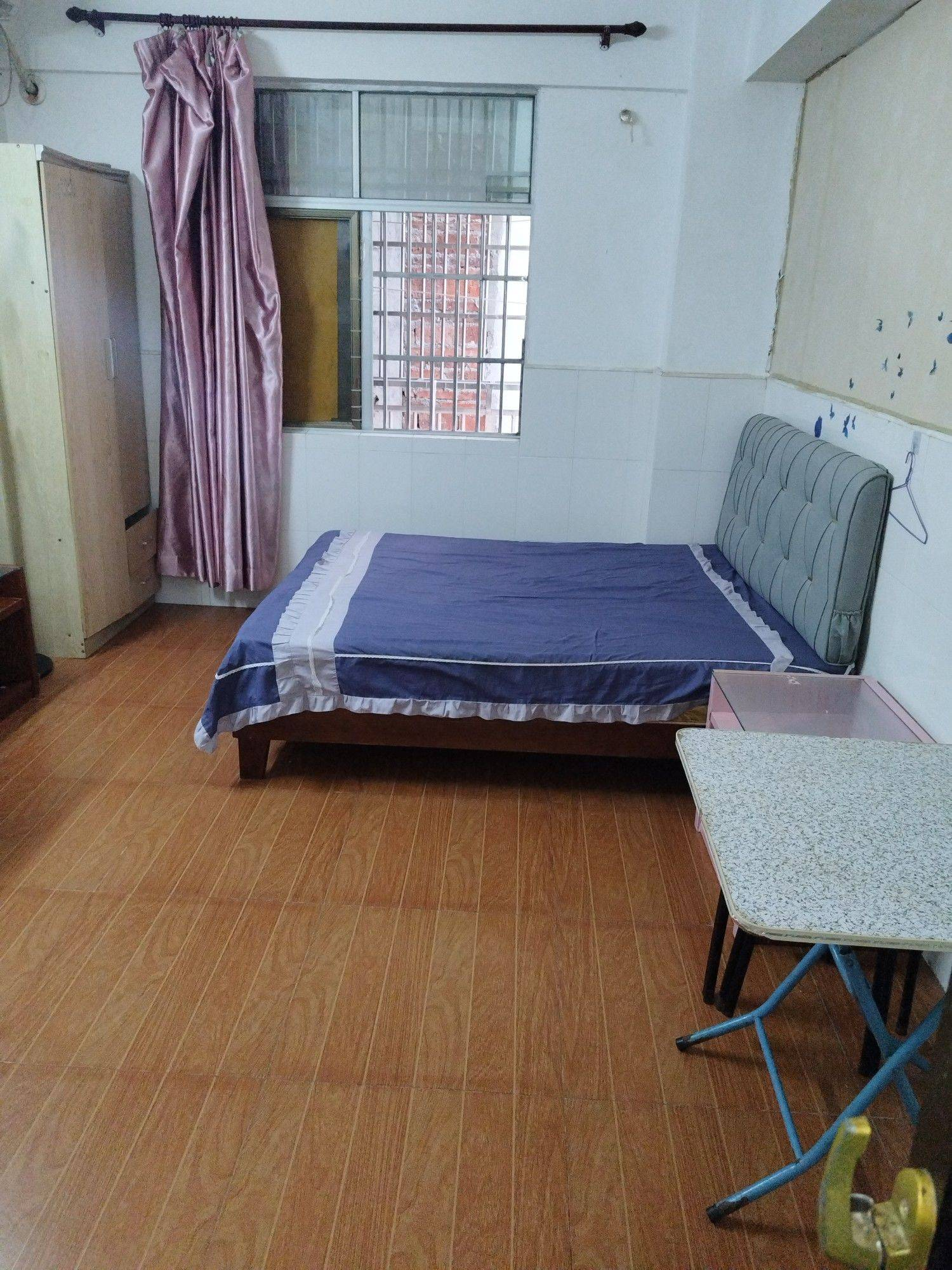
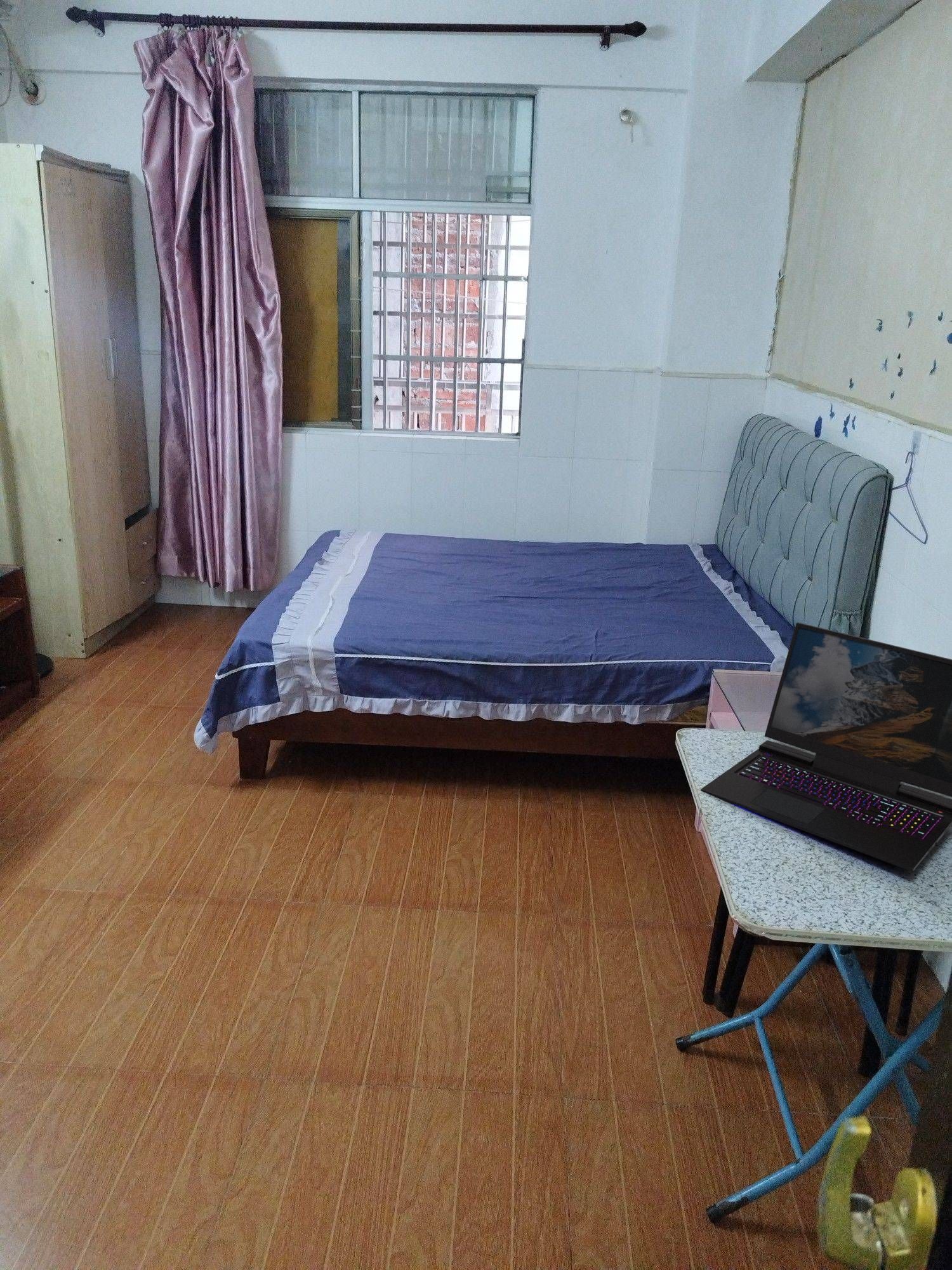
+ laptop [700,622,952,872]
